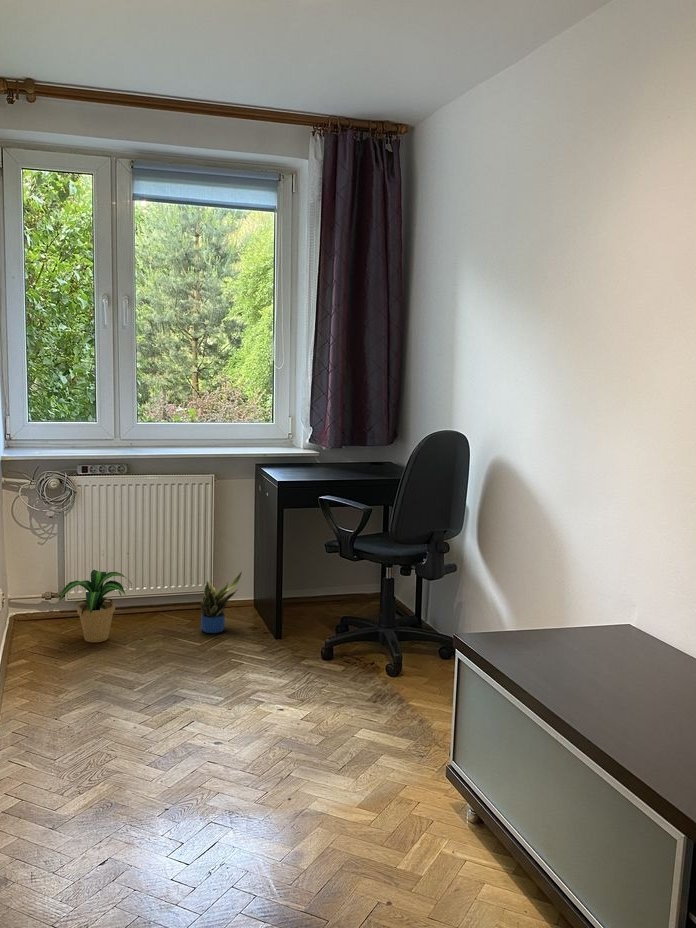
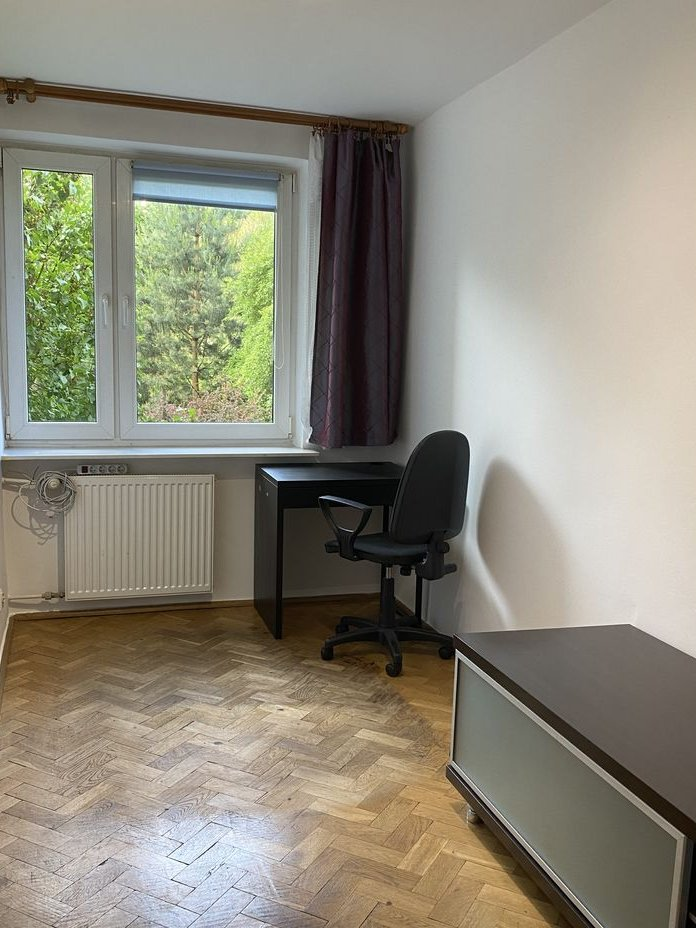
- potted plant [59,569,133,643]
- potted plant [199,571,242,634]
